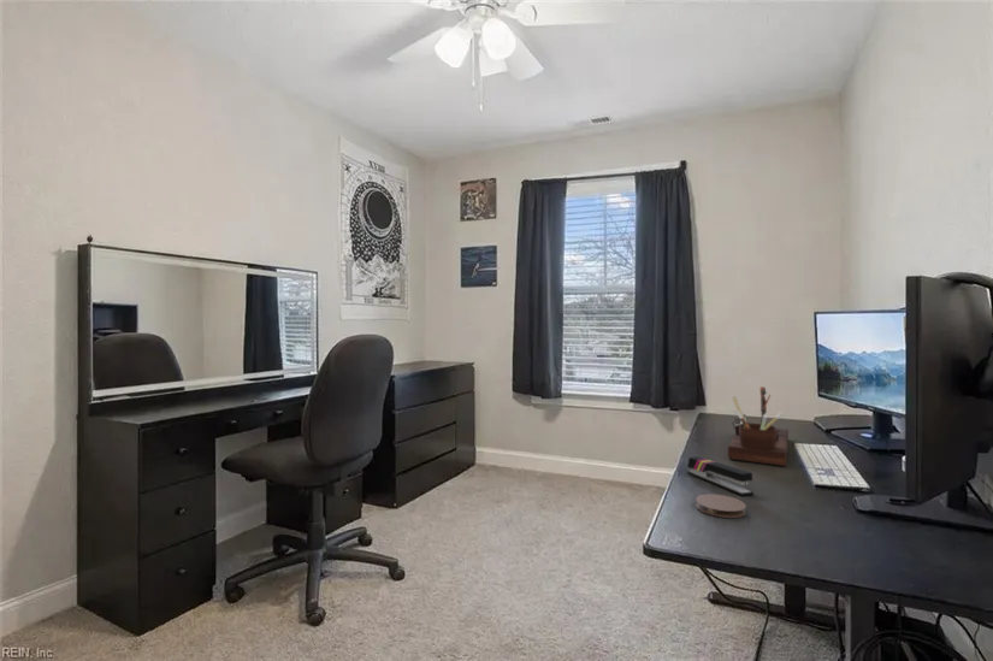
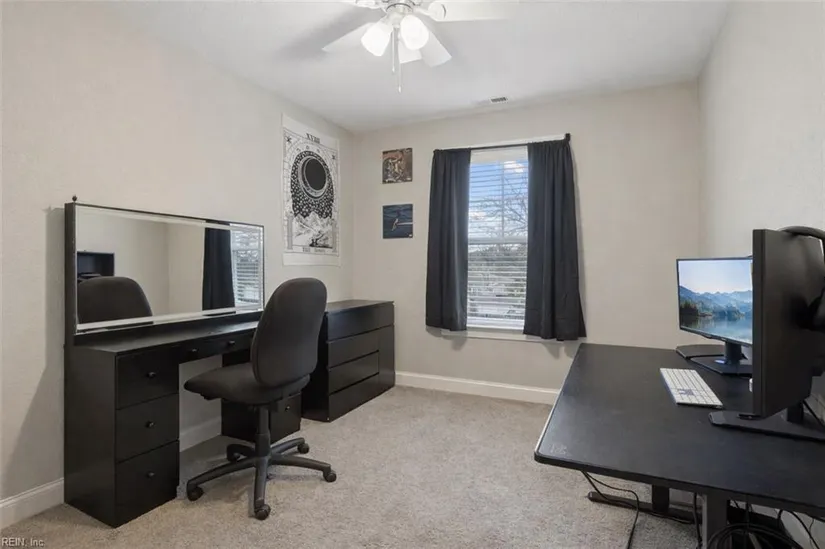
- coaster [694,494,747,519]
- stapler [686,455,755,497]
- desk organizer [727,385,790,467]
